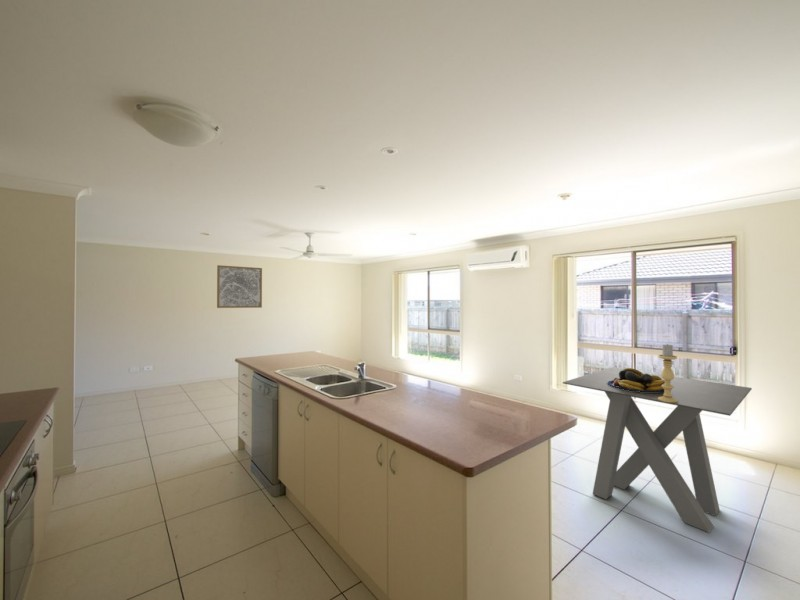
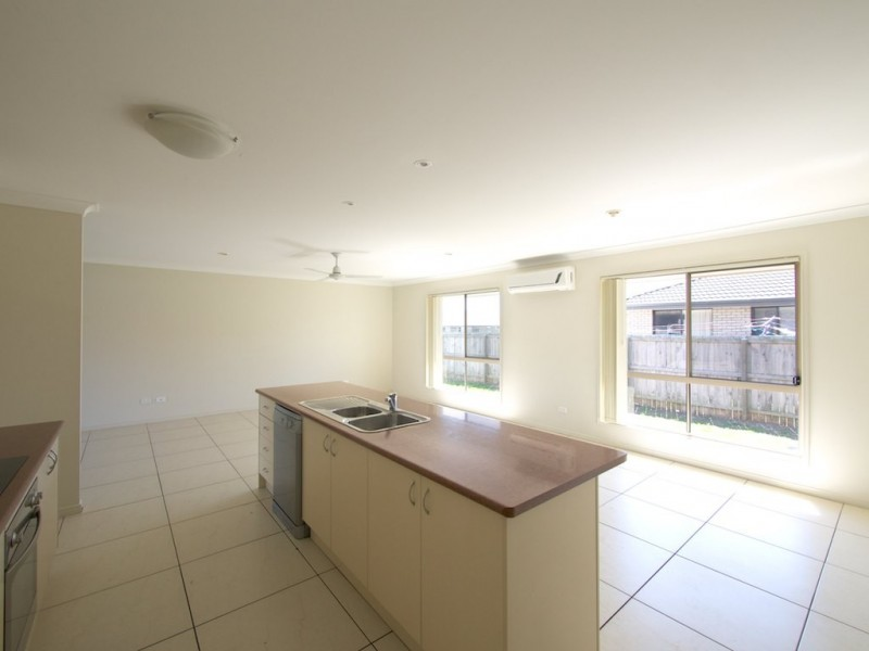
- dining table [562,367,753,534]
- fruit bowl [607,367,665,392]
- wall art [216,264,263,309]
- candle holder [657,342,678,403]
